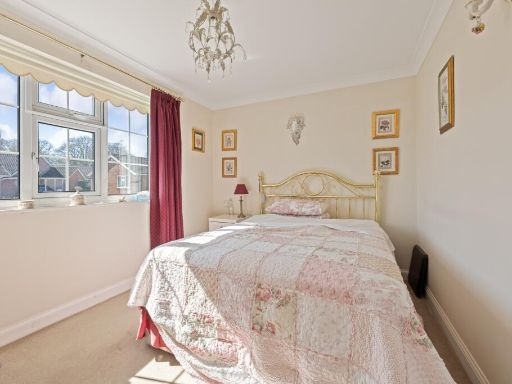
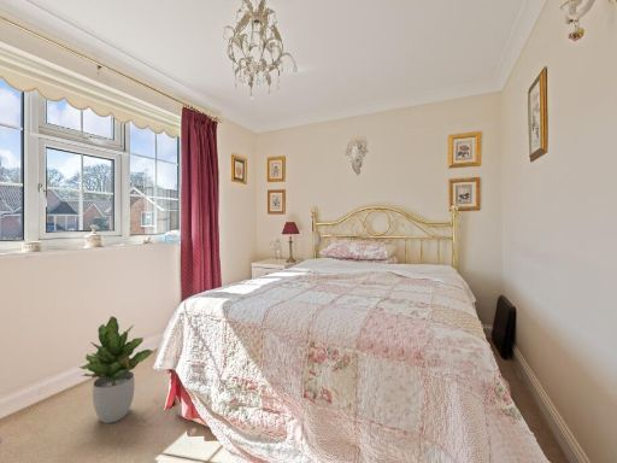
+ potted plant [78,315,153,424]
